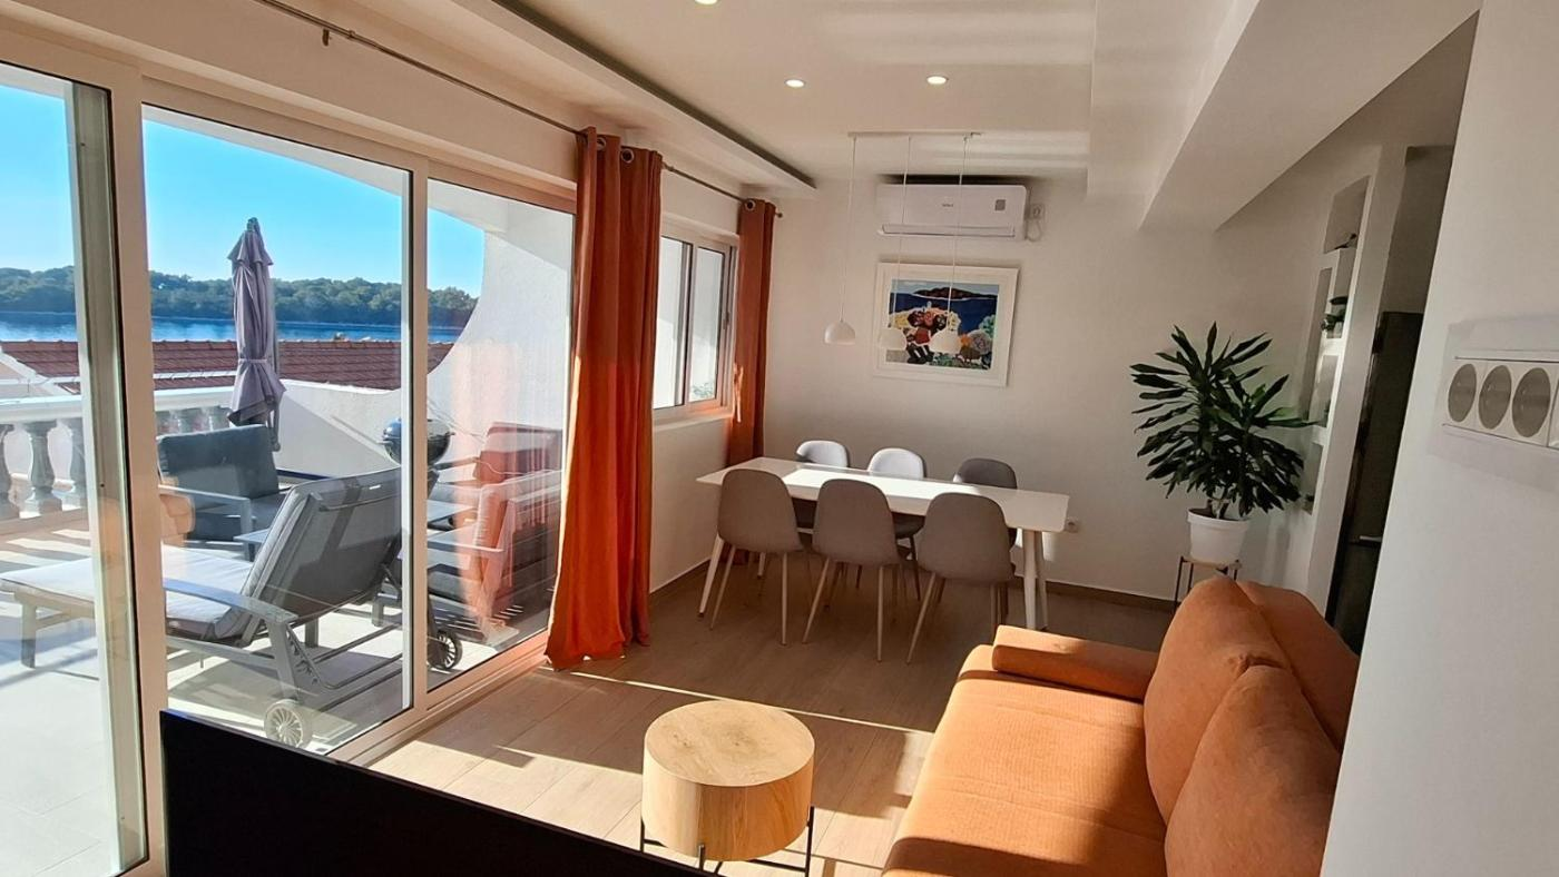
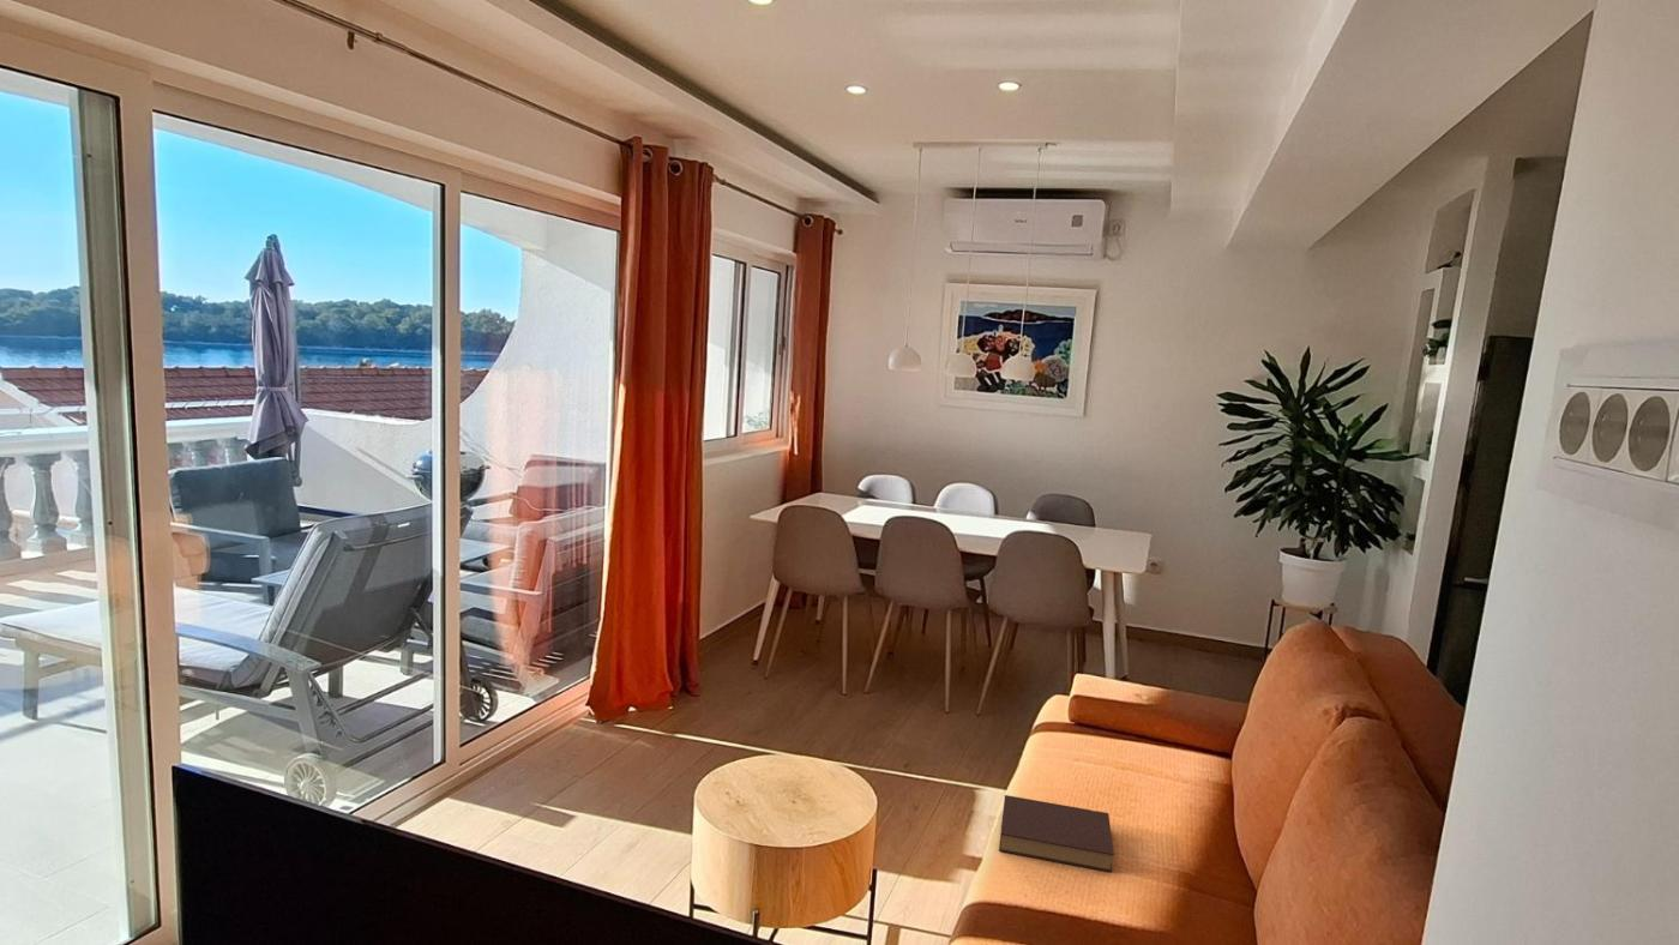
+ book [998,794,1115,873]
